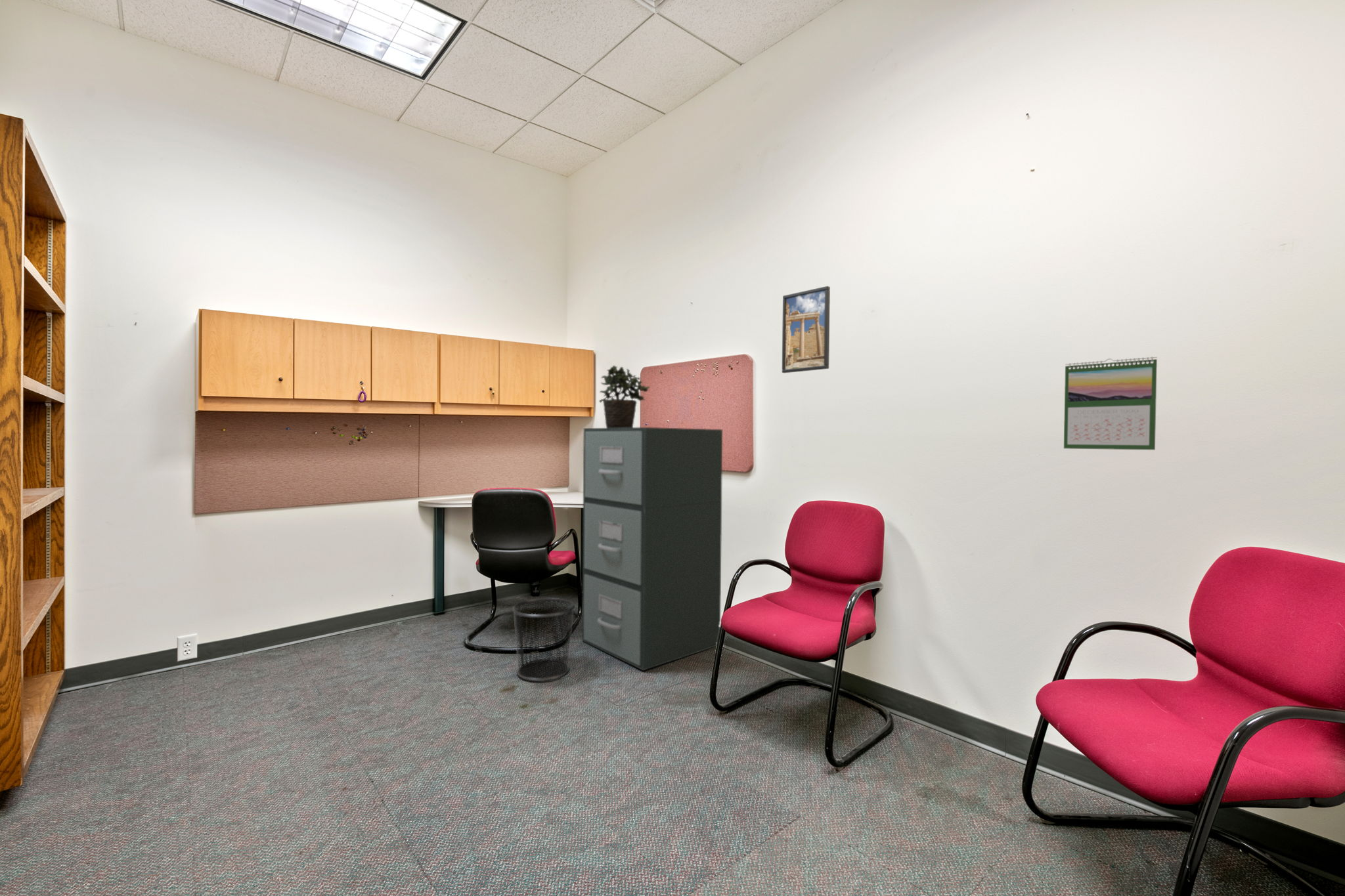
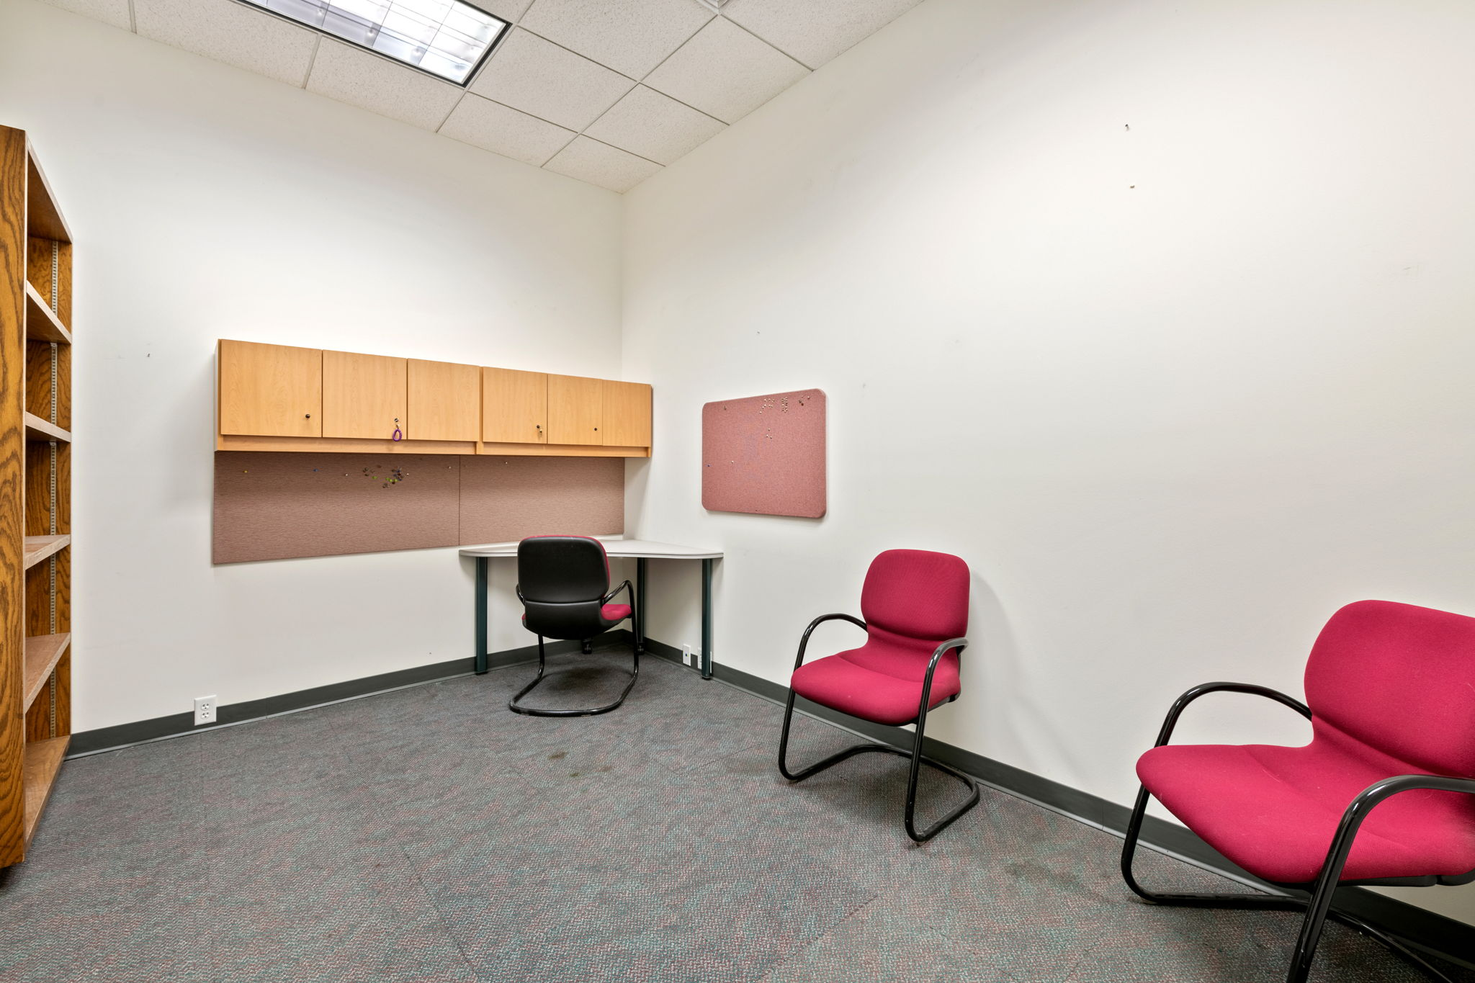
- filing cabinet [581,427,723,671]
- potted plant [598,365,650,428]
- calendar [1063,356,1158,450]
- waste bin [512,597,575,682]
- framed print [782,286,831,373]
